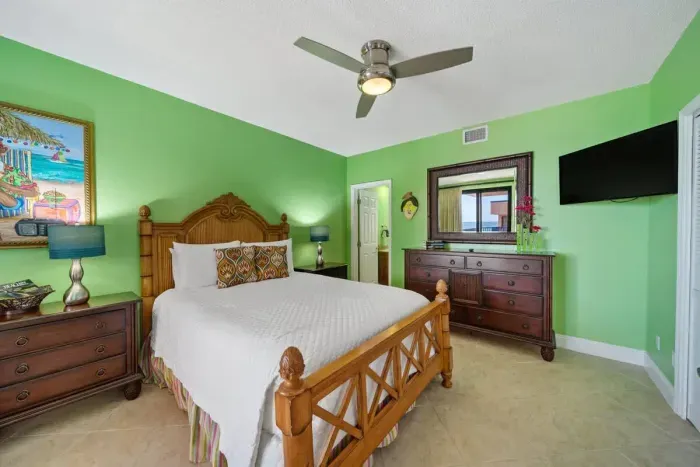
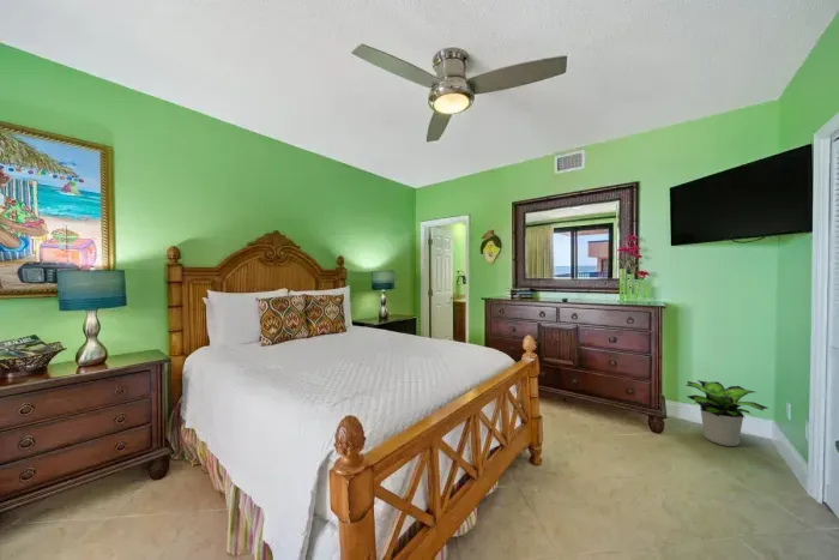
+ potted plant [684,379,769,447]
